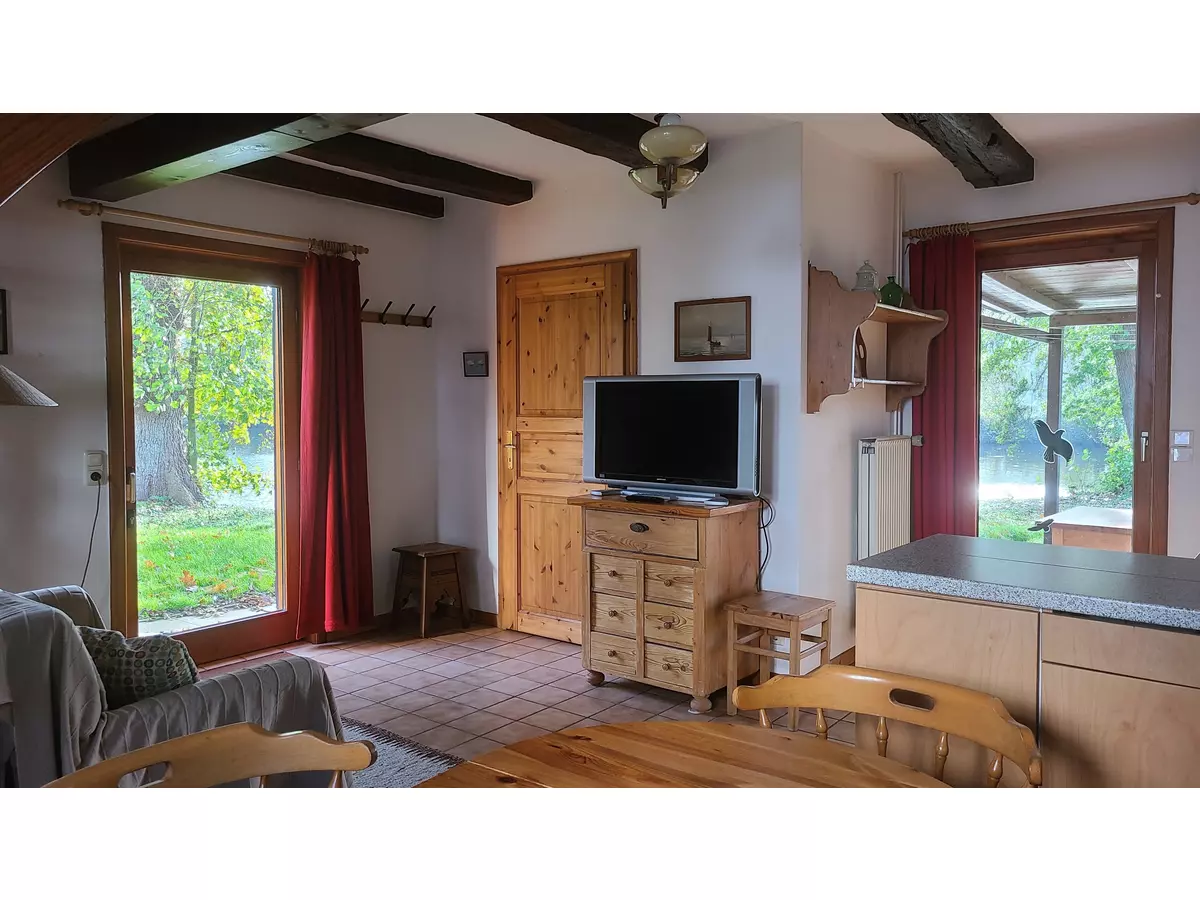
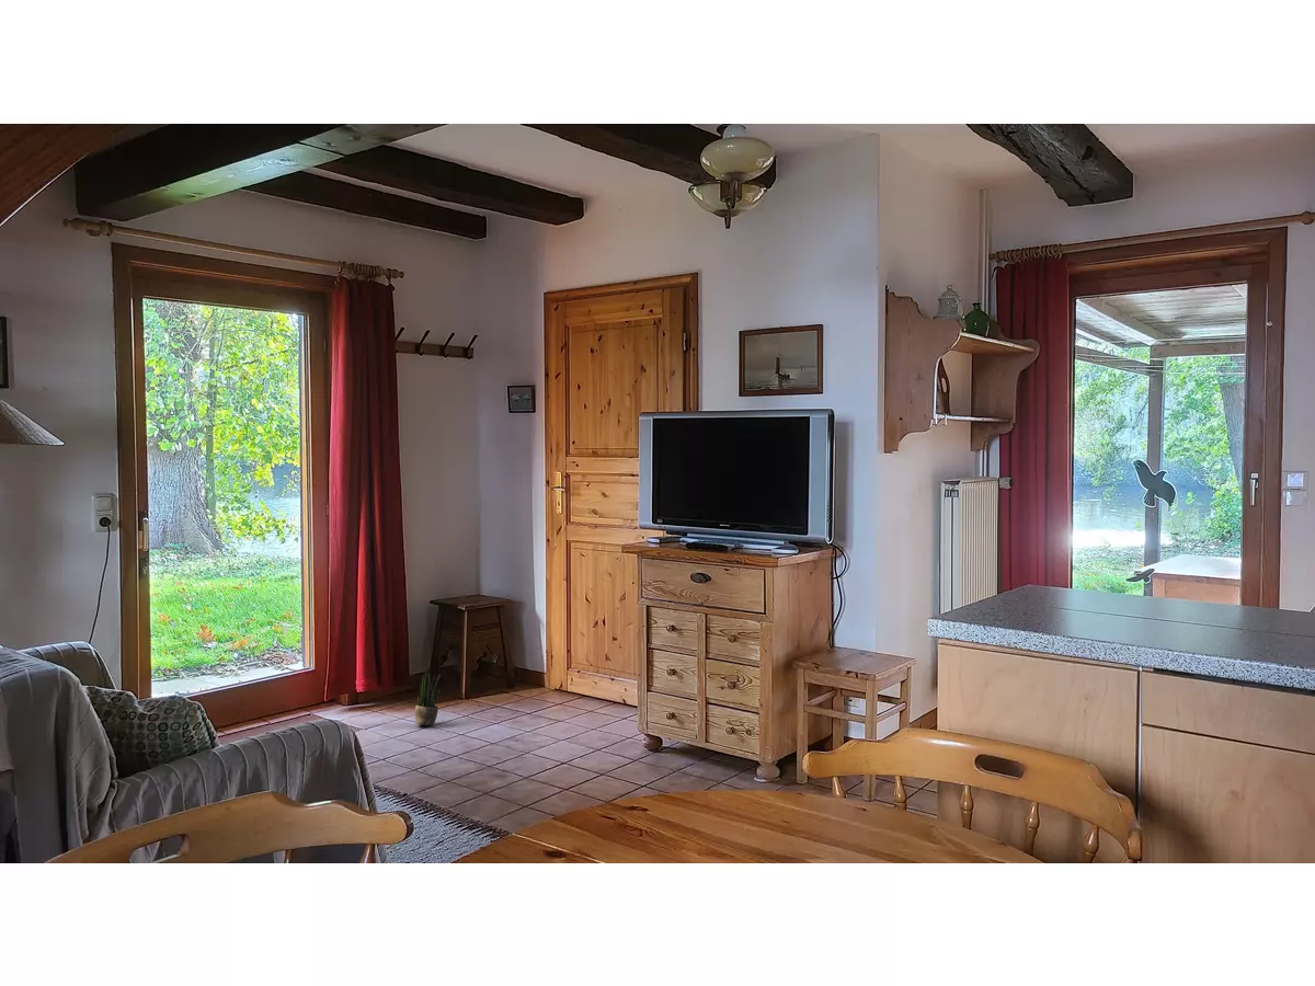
+ potted plant [414,669,442,726]
